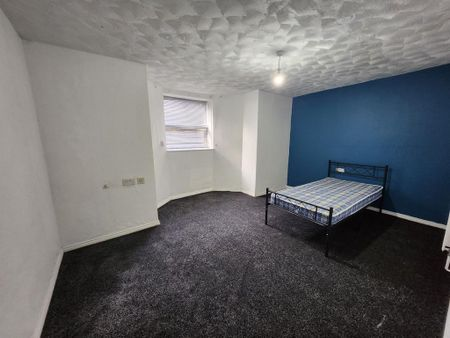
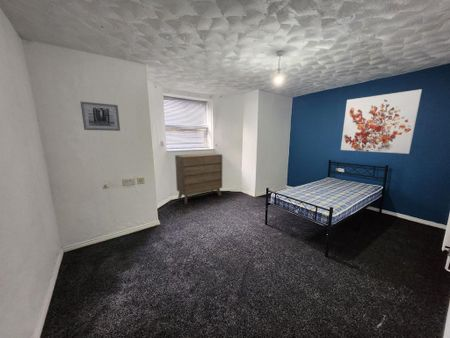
+ dresser [174,152,223,205]
+ wall art [79,101,121,132]
+ wall art [340,88,423,155]
